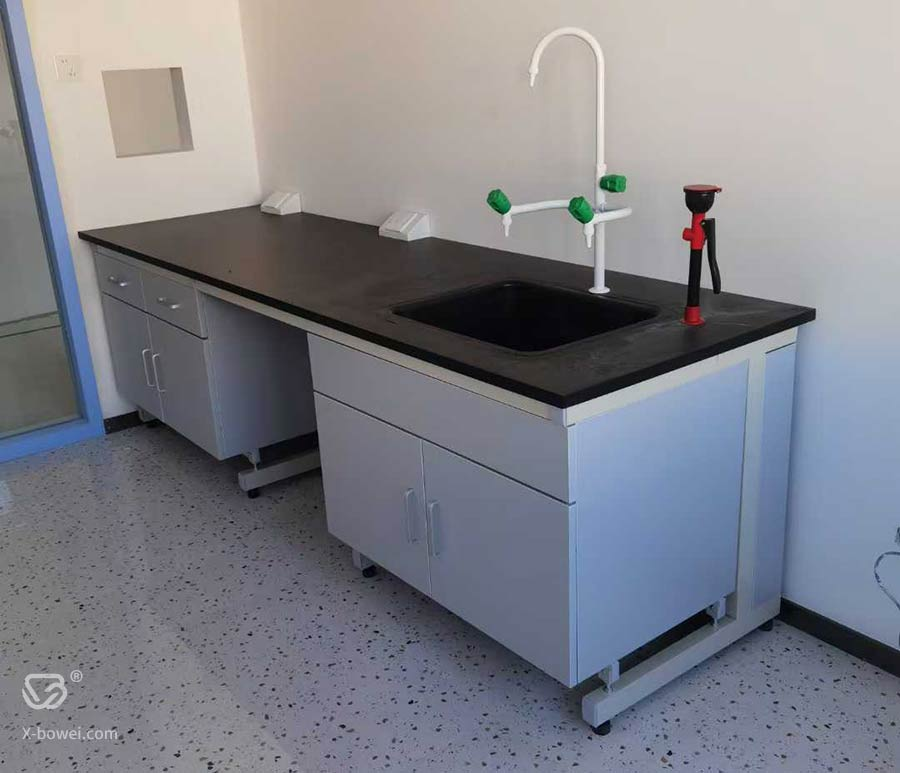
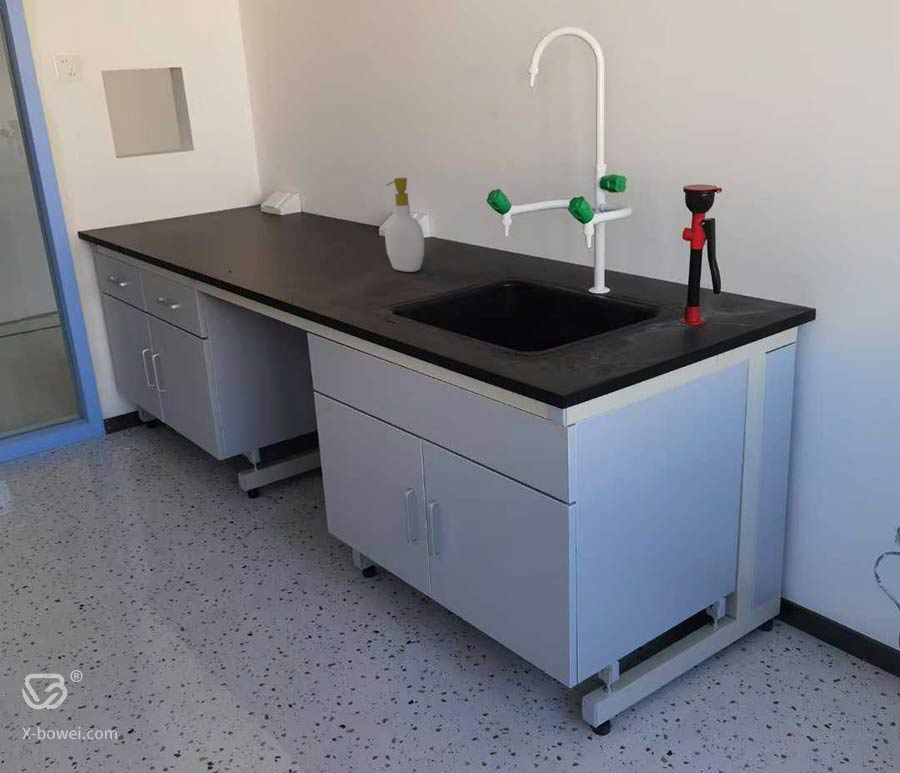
+ soap bottle [384,177,425,273]
